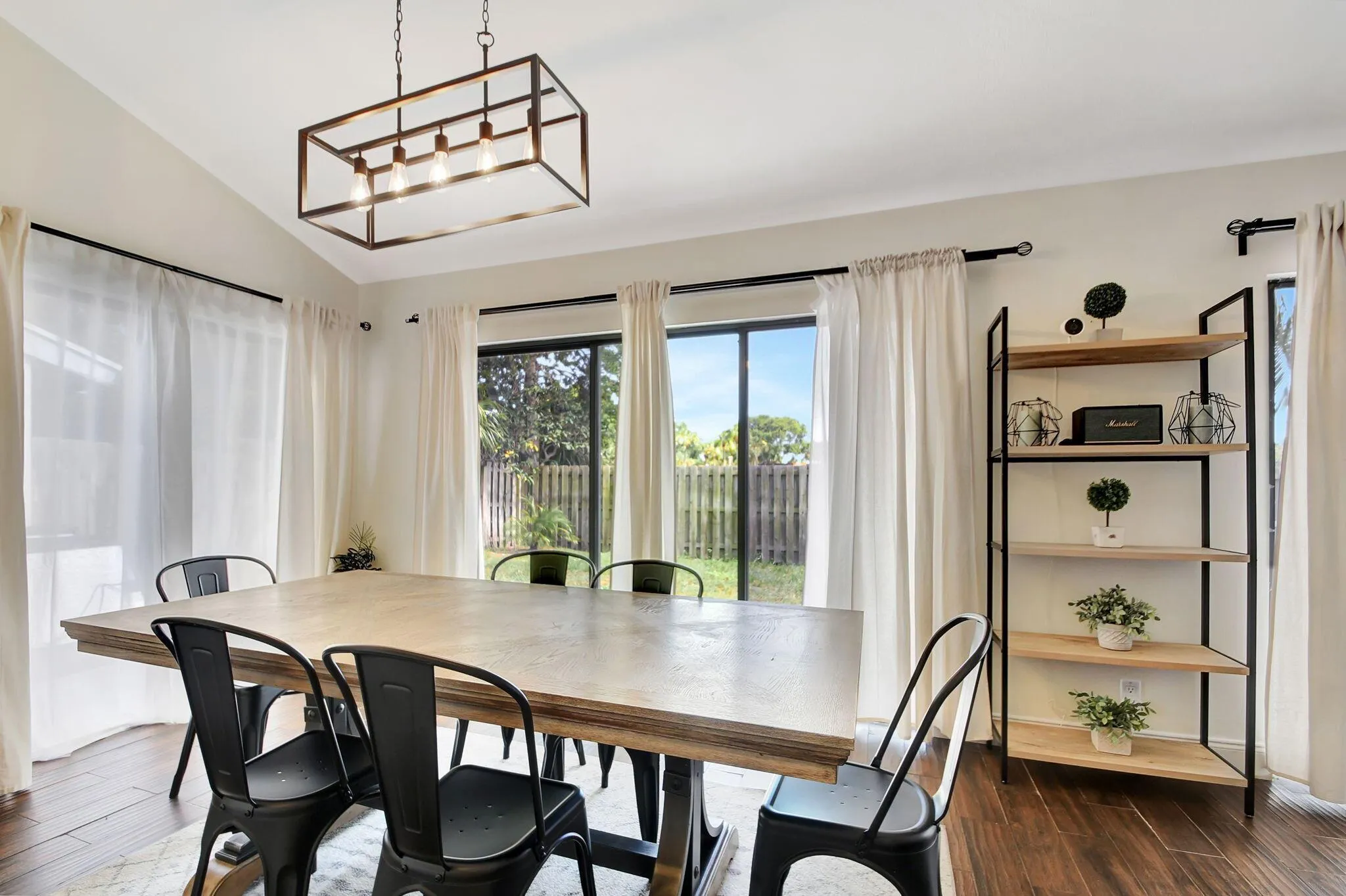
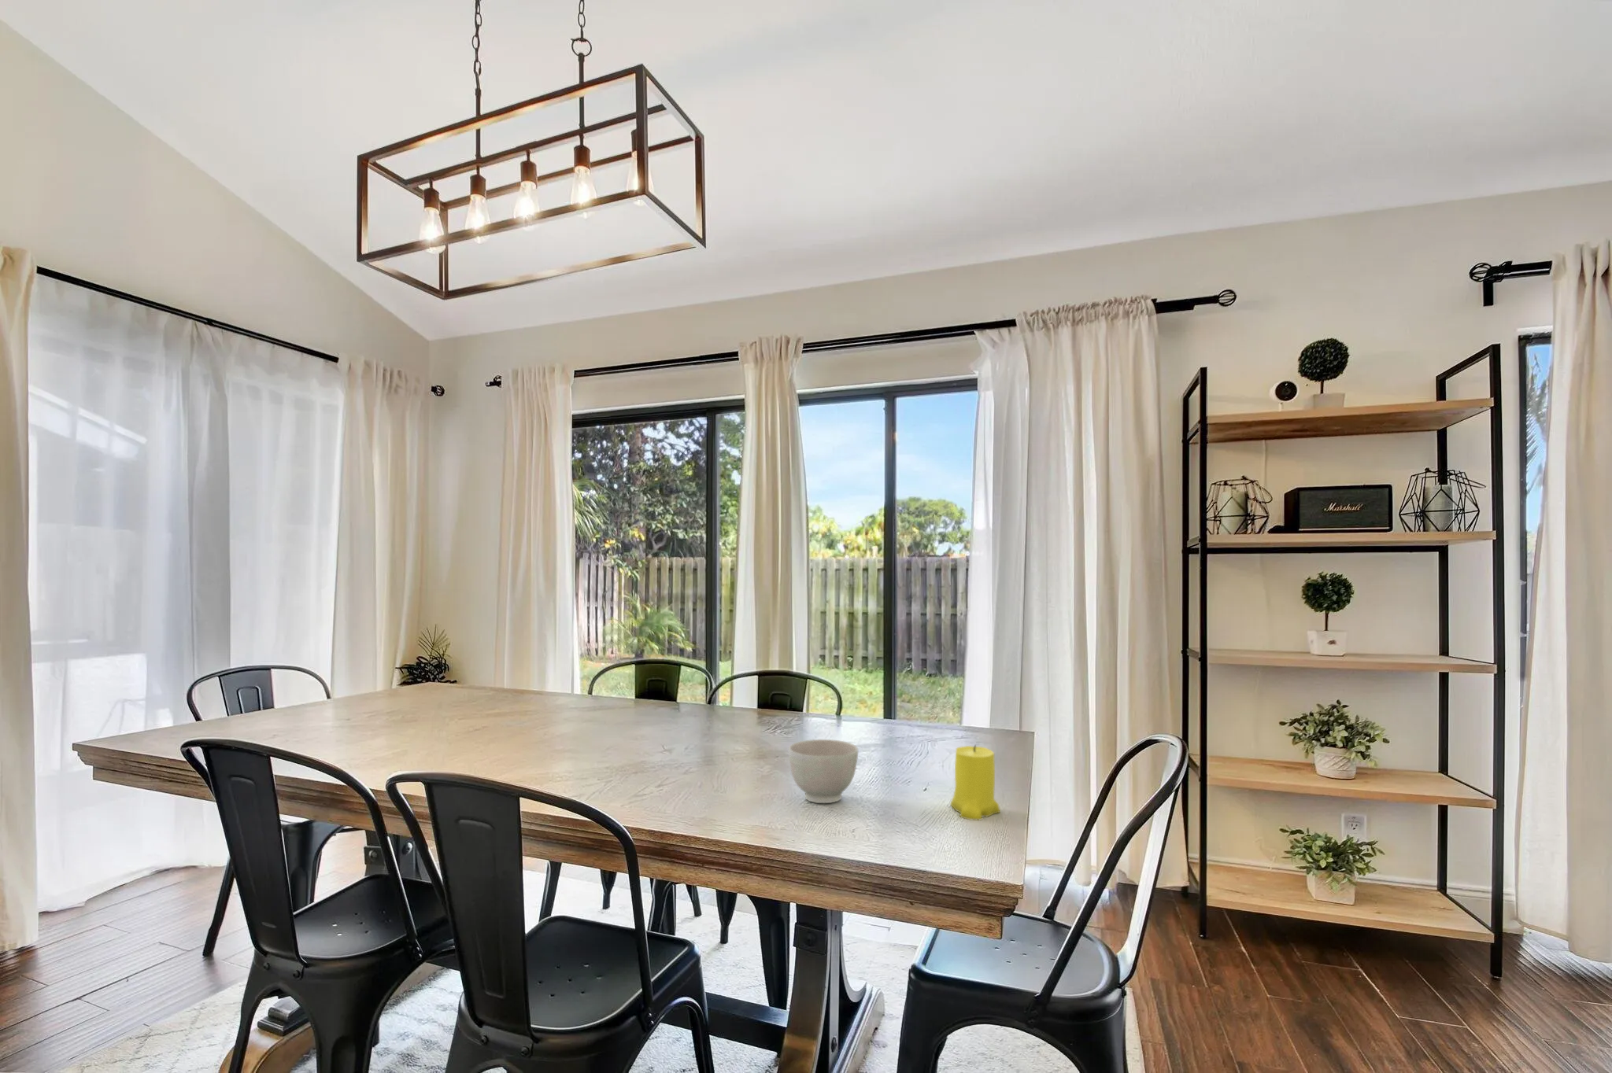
+ candle [950,744,1001,820]
+ bowl [788,739,859,804]
